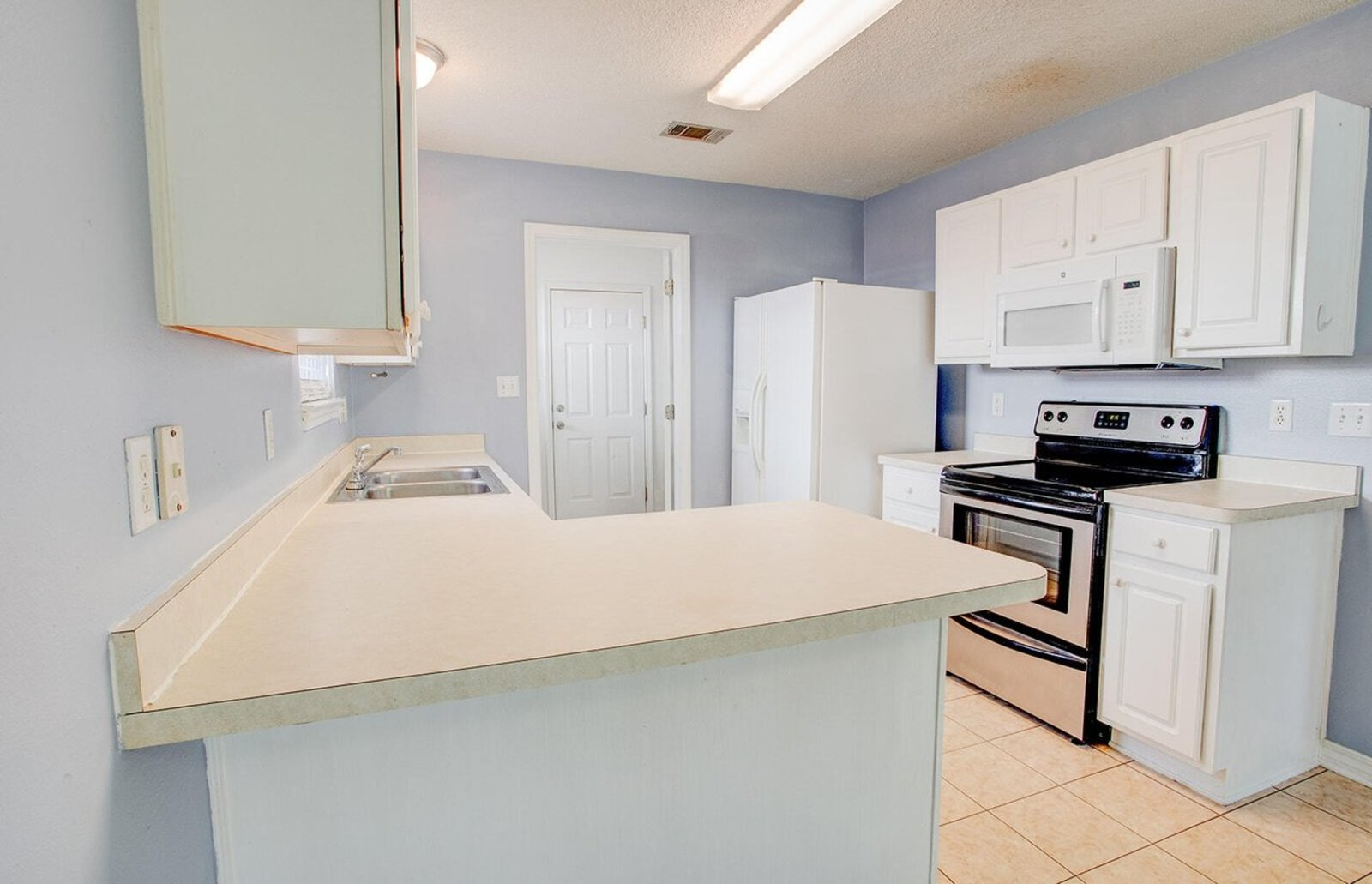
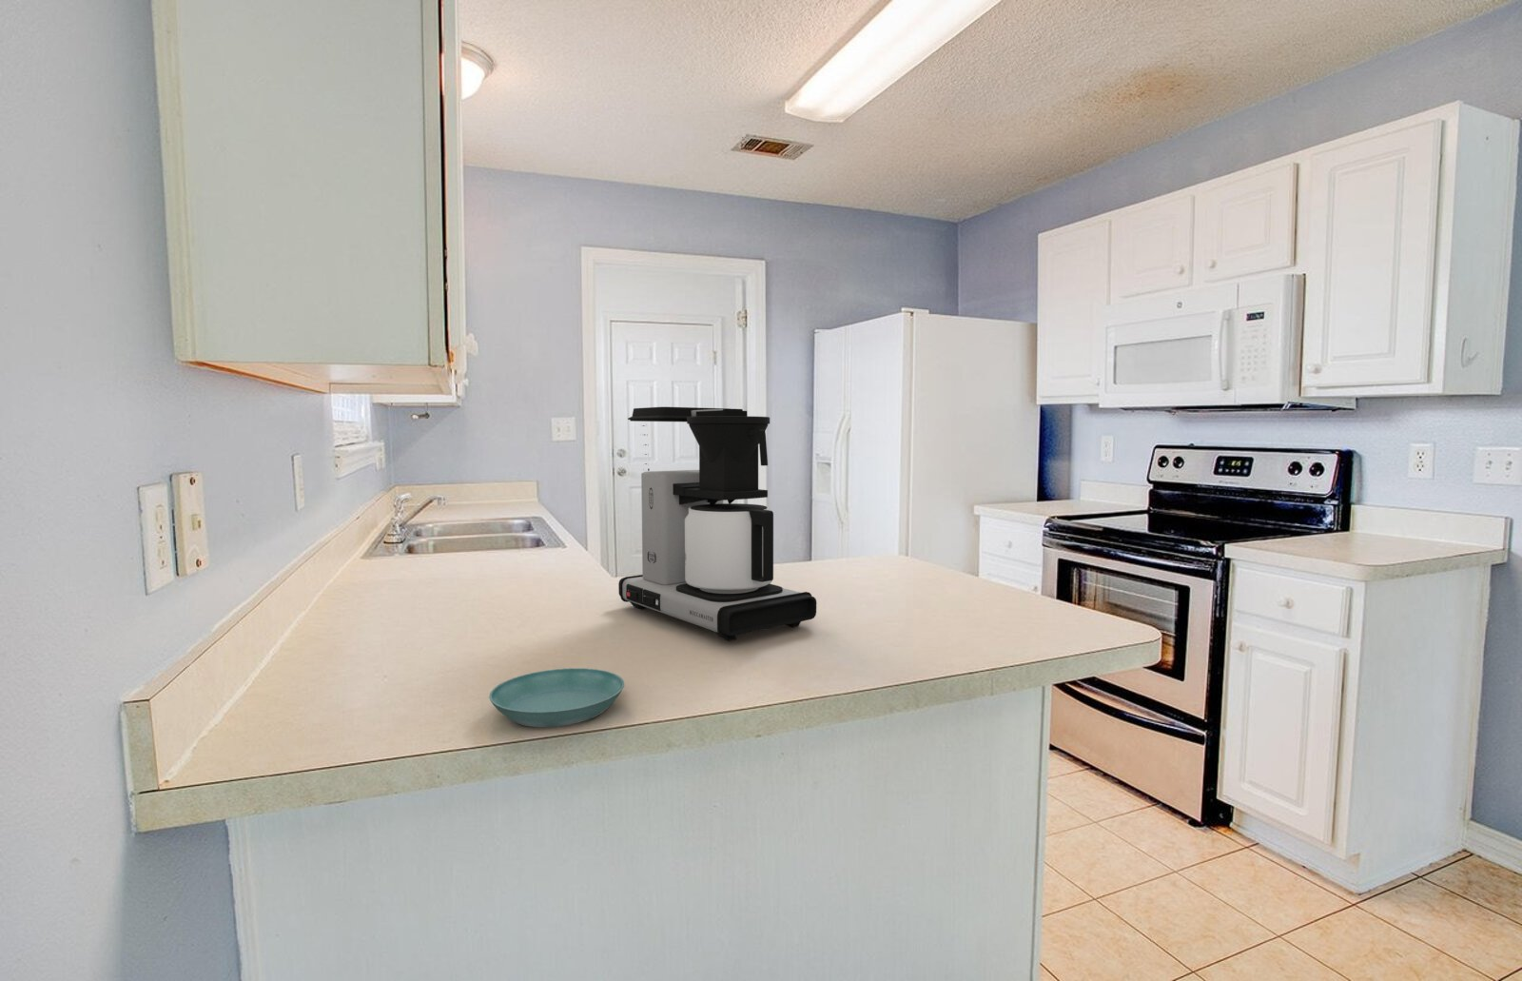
+ coffee maker [618,406,818,643]
+ saucer [488,667,625,728]
